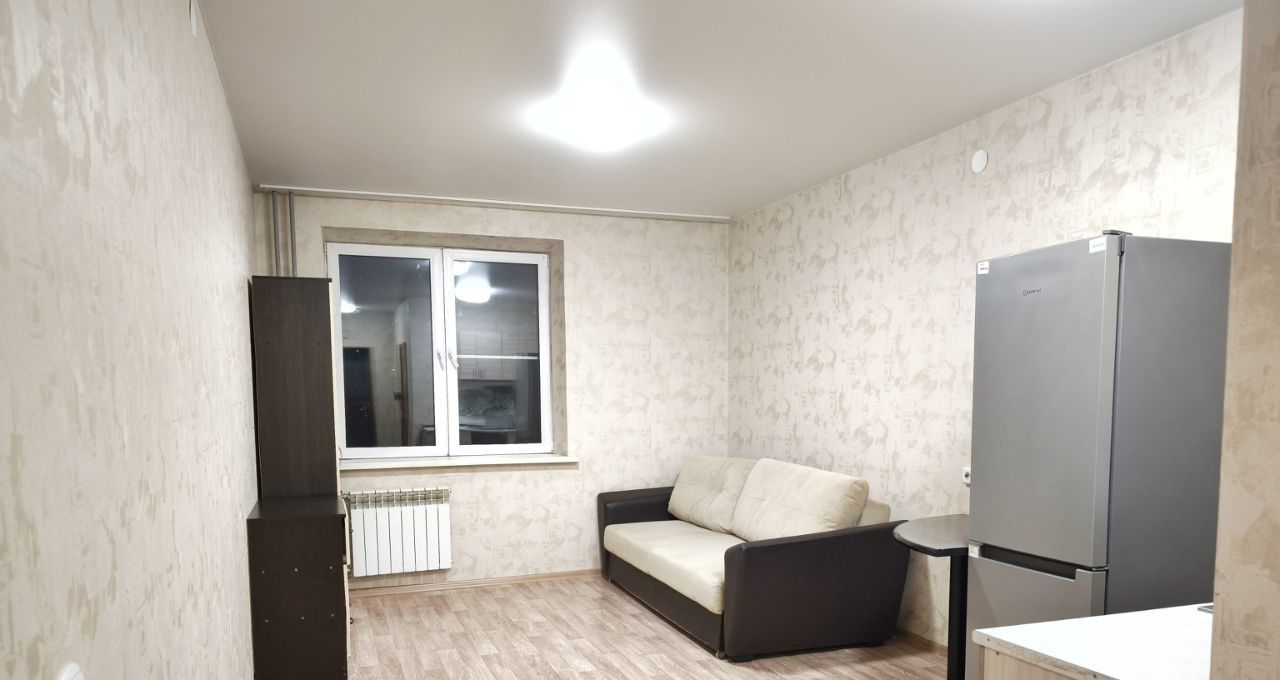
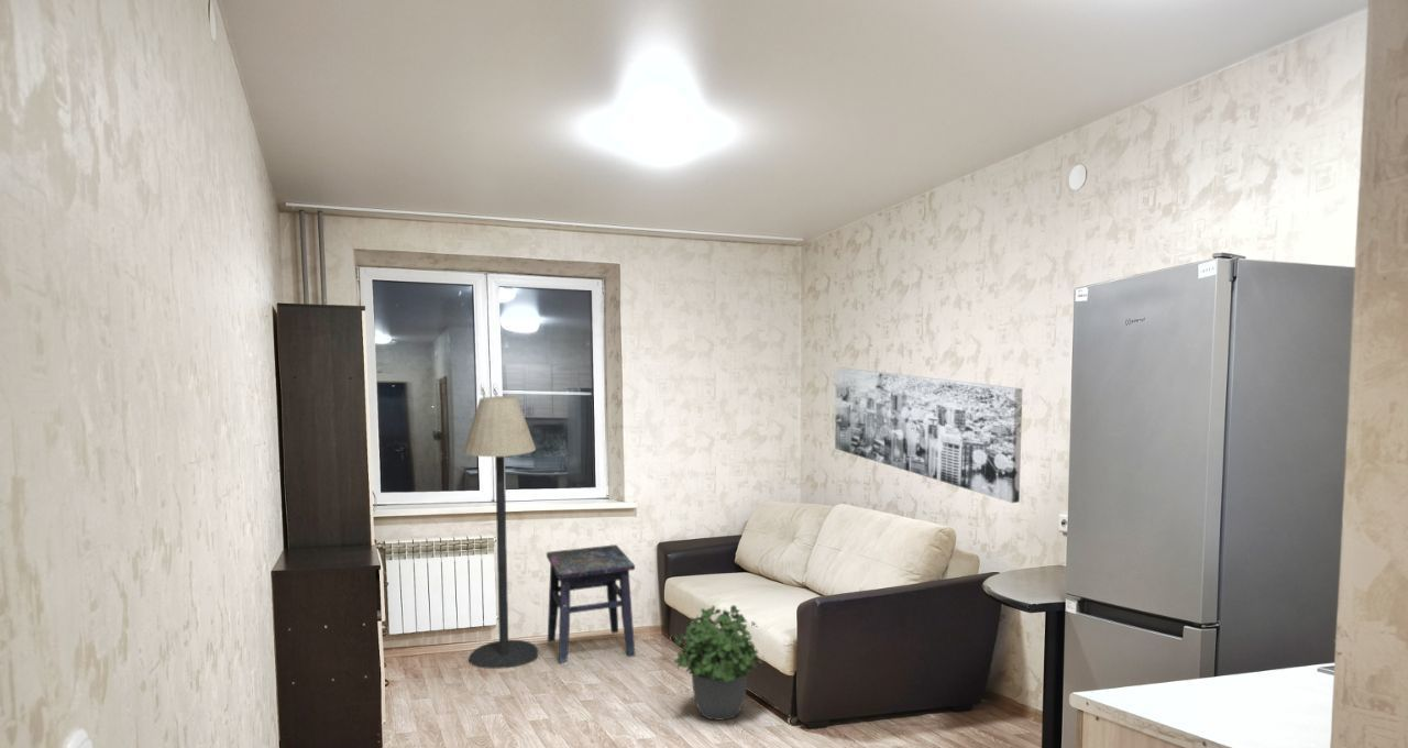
+ floor lamp [462,395,539,670]
+ side table [546,543,636,666]
+ potted plant [673,604,763,722]
+ wall art [834,366,1023,504]
